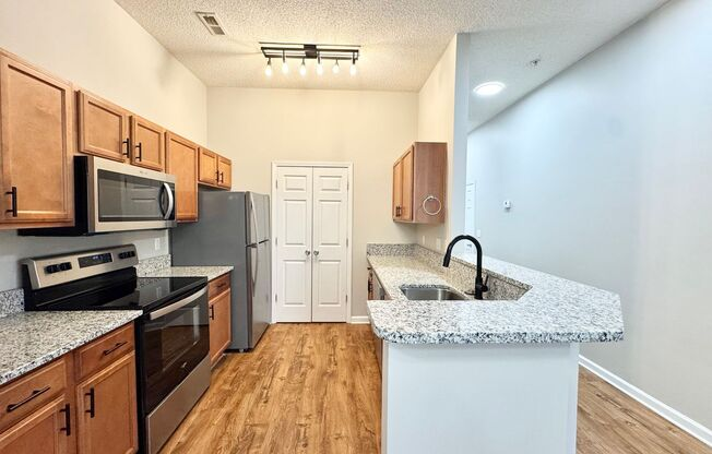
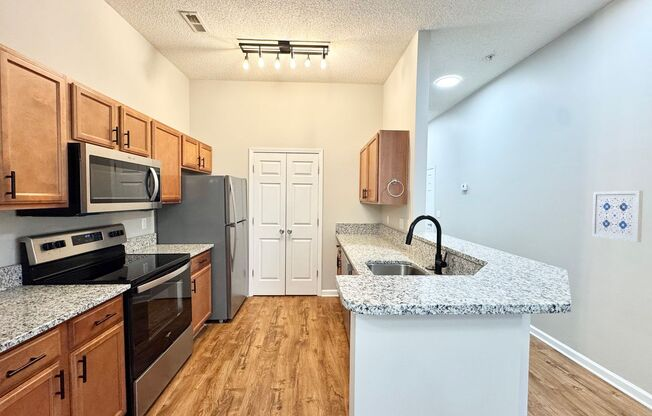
+ wall art [591,190,644,243]
